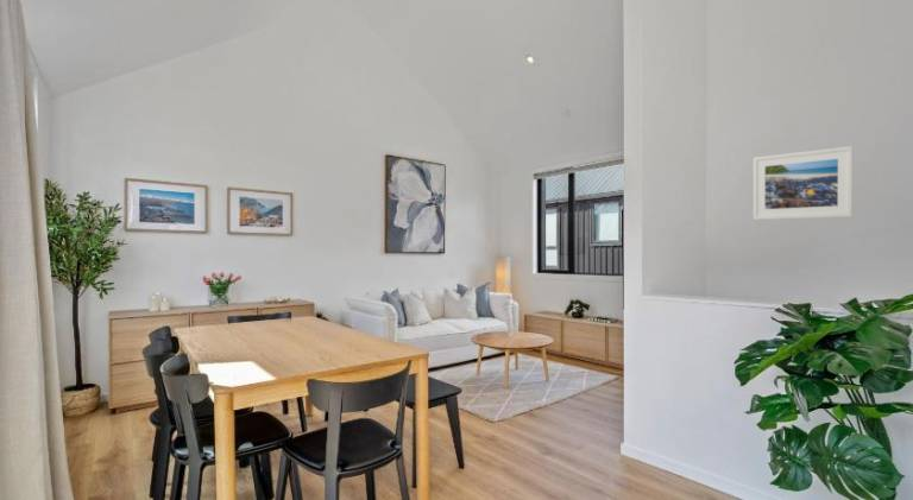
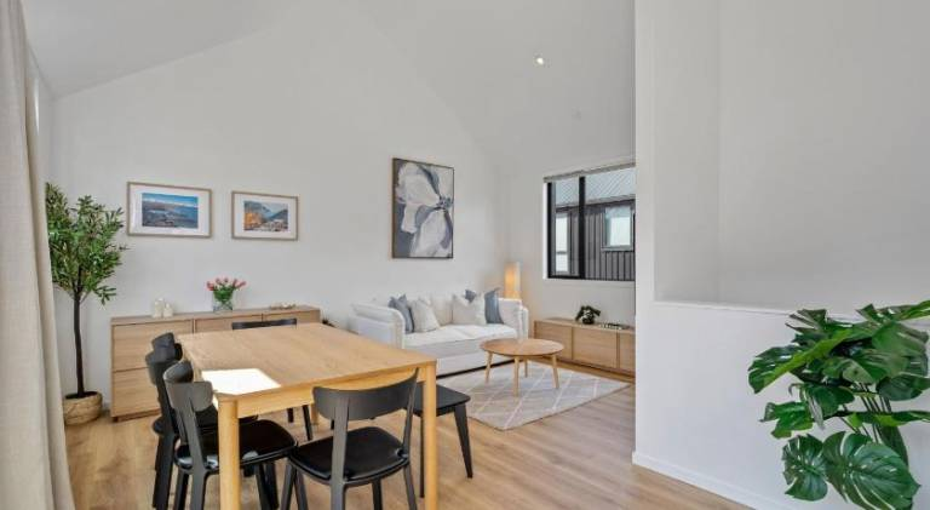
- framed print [753,145,854,221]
